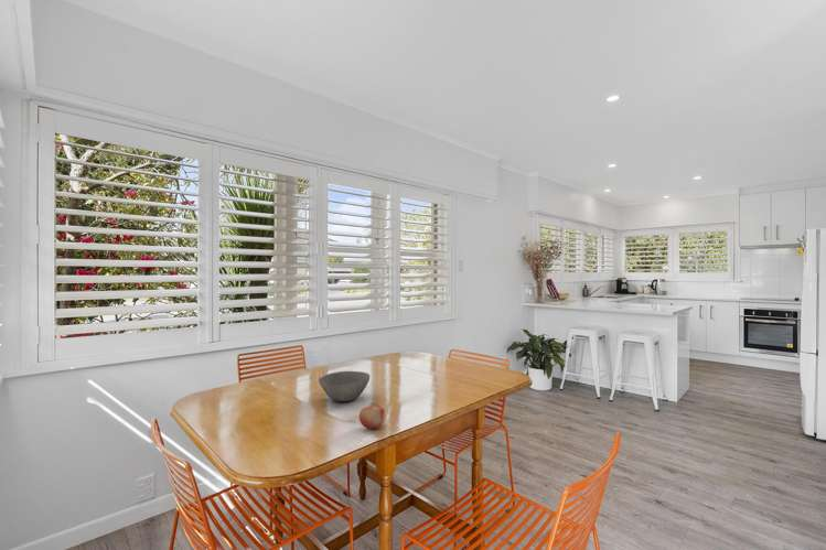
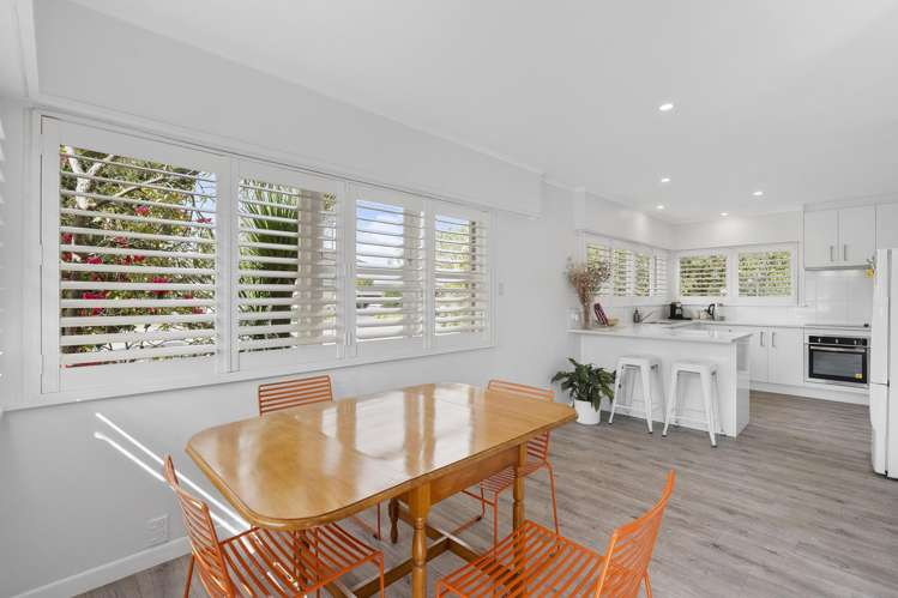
- bowl [318,370,371,402]
- fruit [358,402,386,430]
